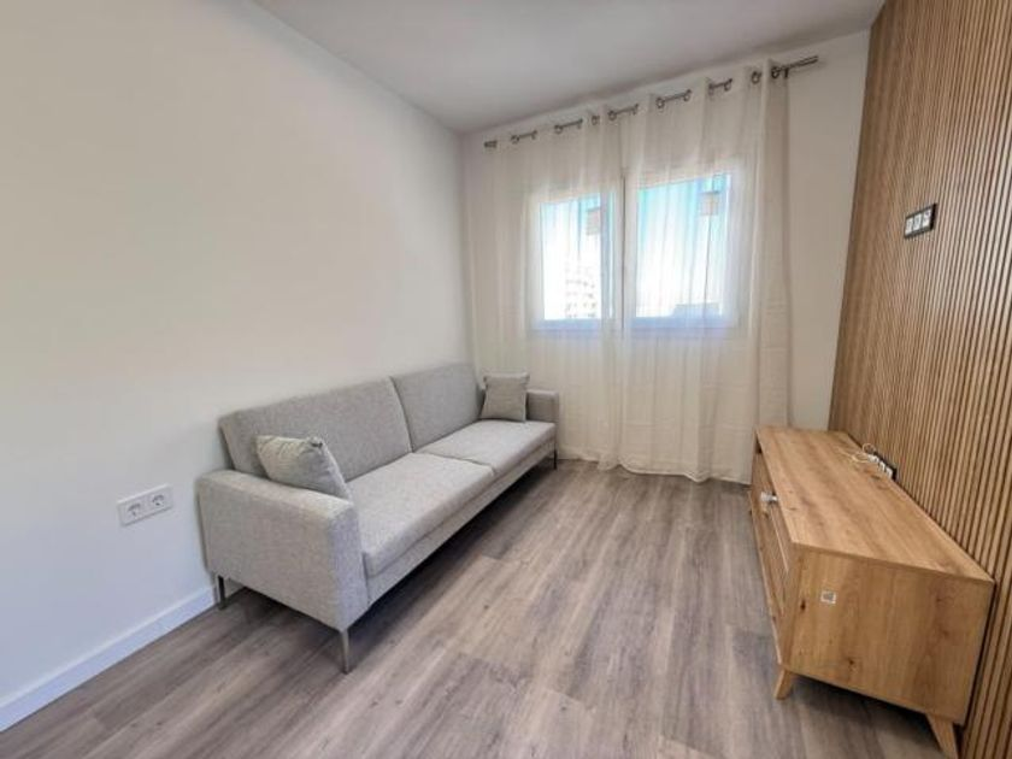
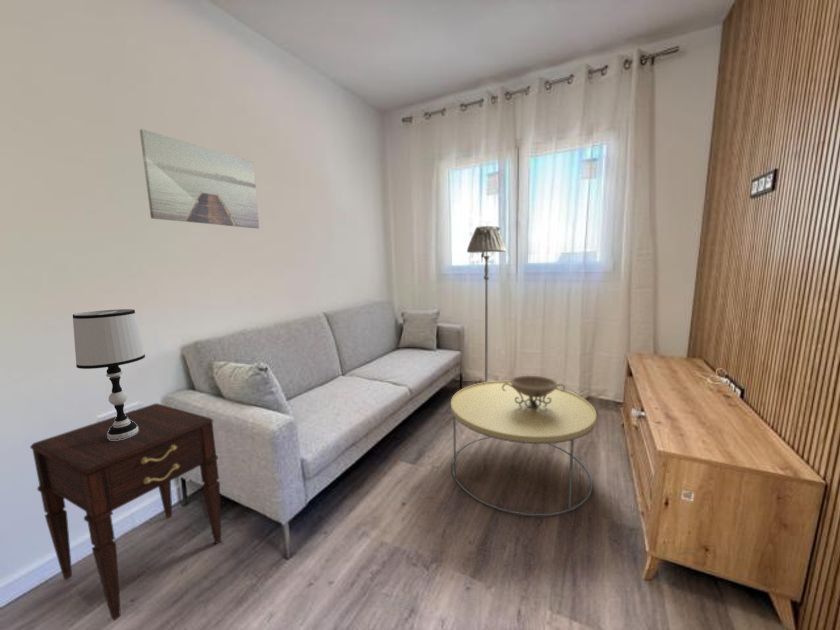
+ decorative bowl [502,374,566,412]
+ floor lamp [466,225,507,383]
+ nightstand [29,402,222,622]
+ wall art [139,128,260,229]
+ table lamp [72,308,146,440]
+ coffee table [450,380,597,517]
